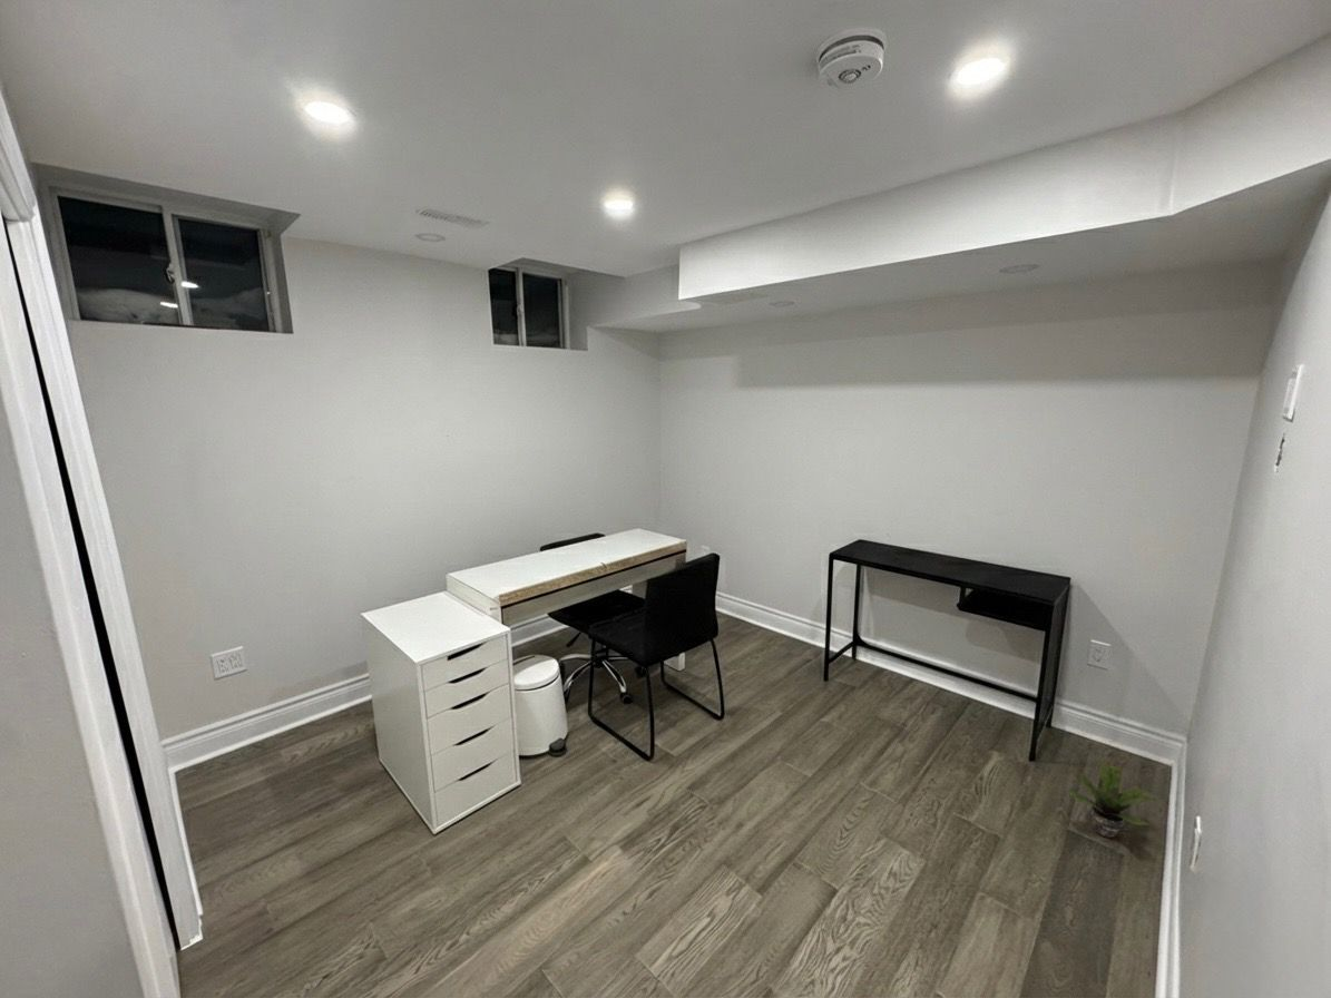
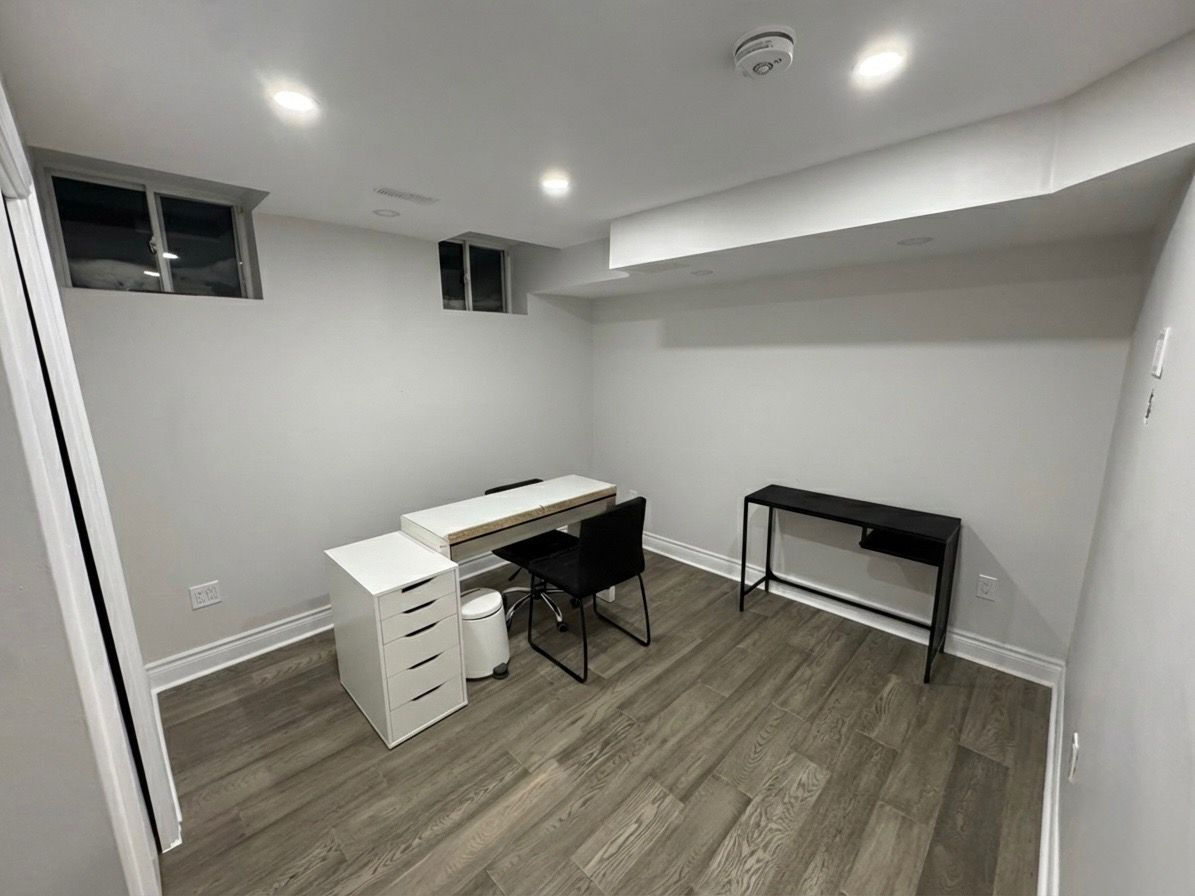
- potted plant [1064,761,1154,839]
